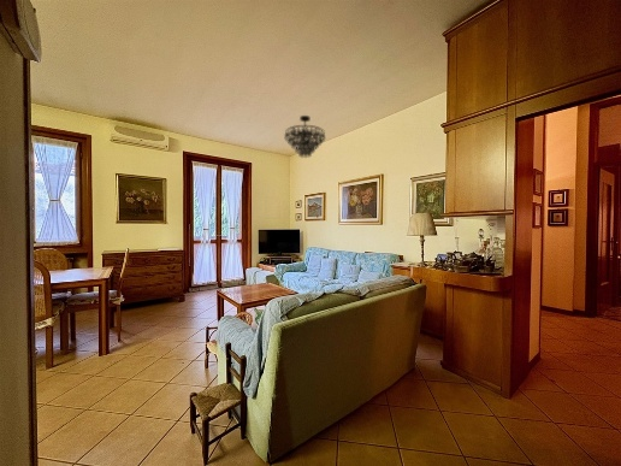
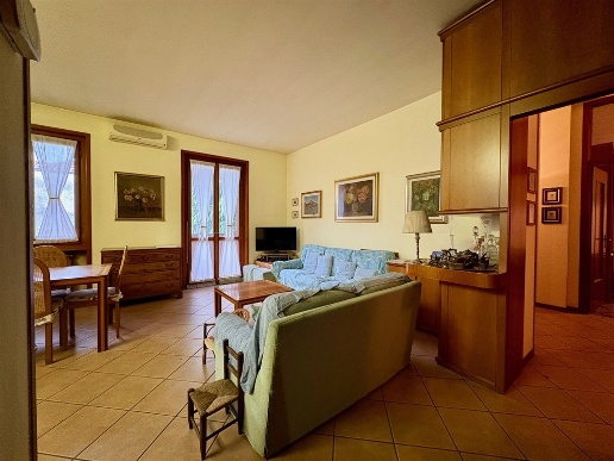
- chandelier [284,114,326,159]
